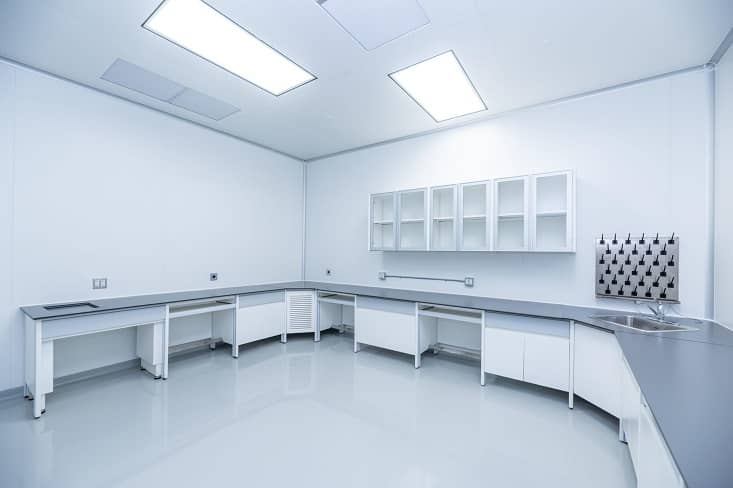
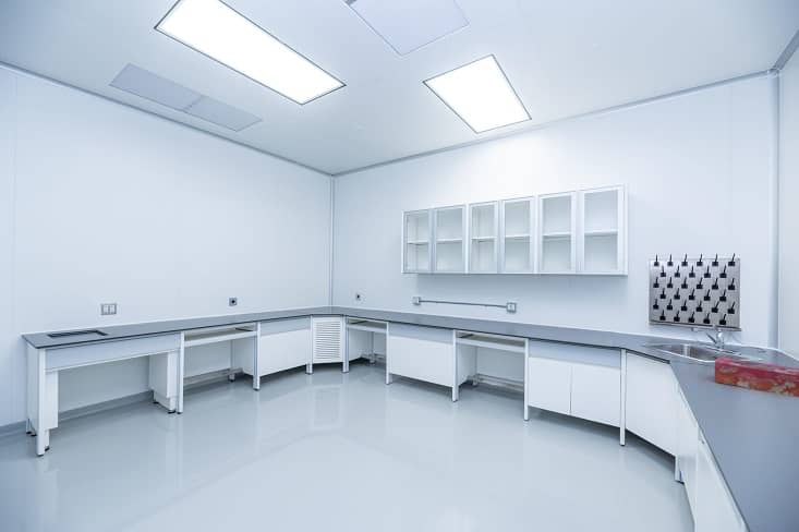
+ tissue box [714,355,799,398]
